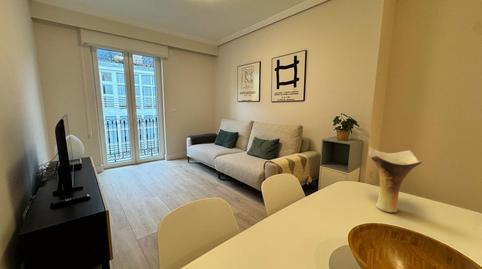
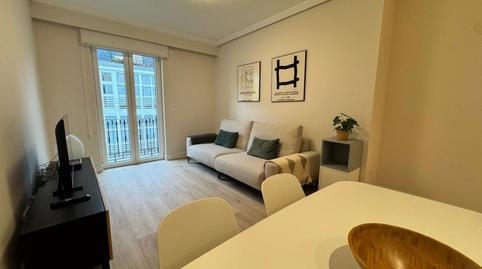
- vase [368,146,423,214]
